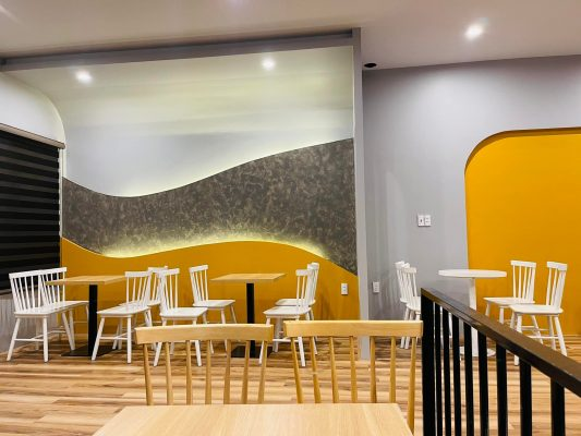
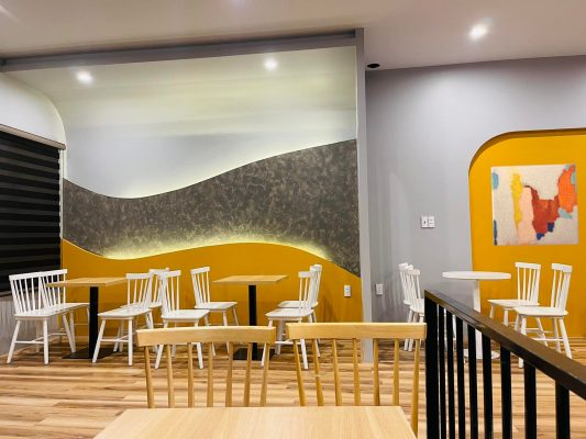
+ wall art [490,164,579,247]
